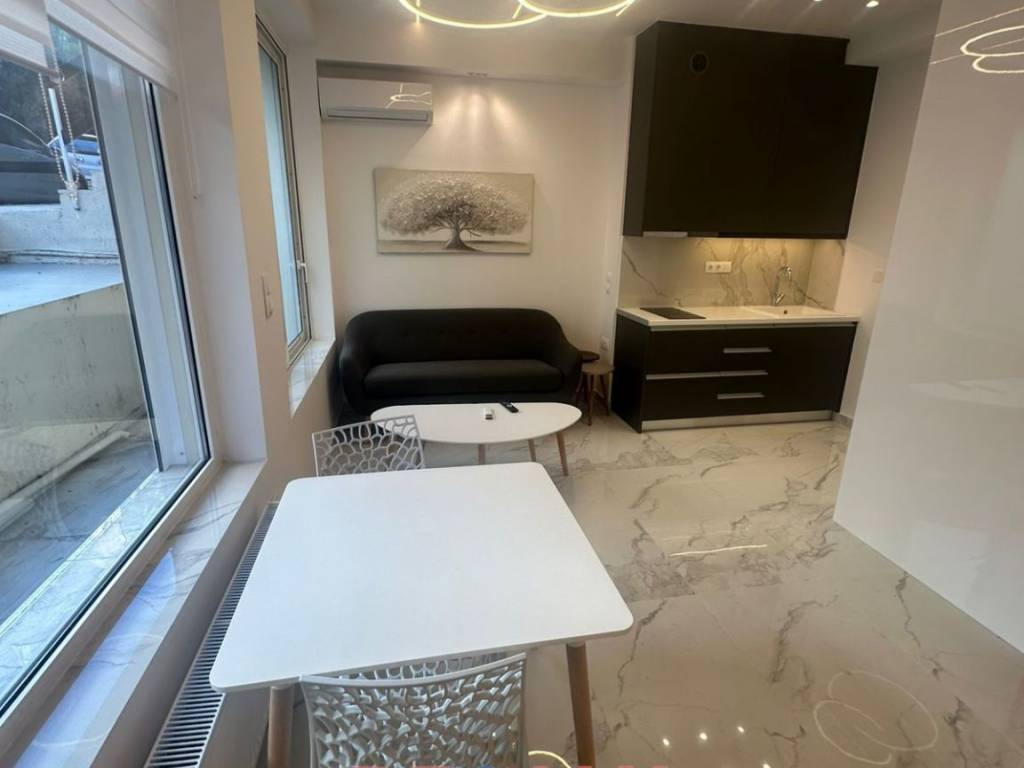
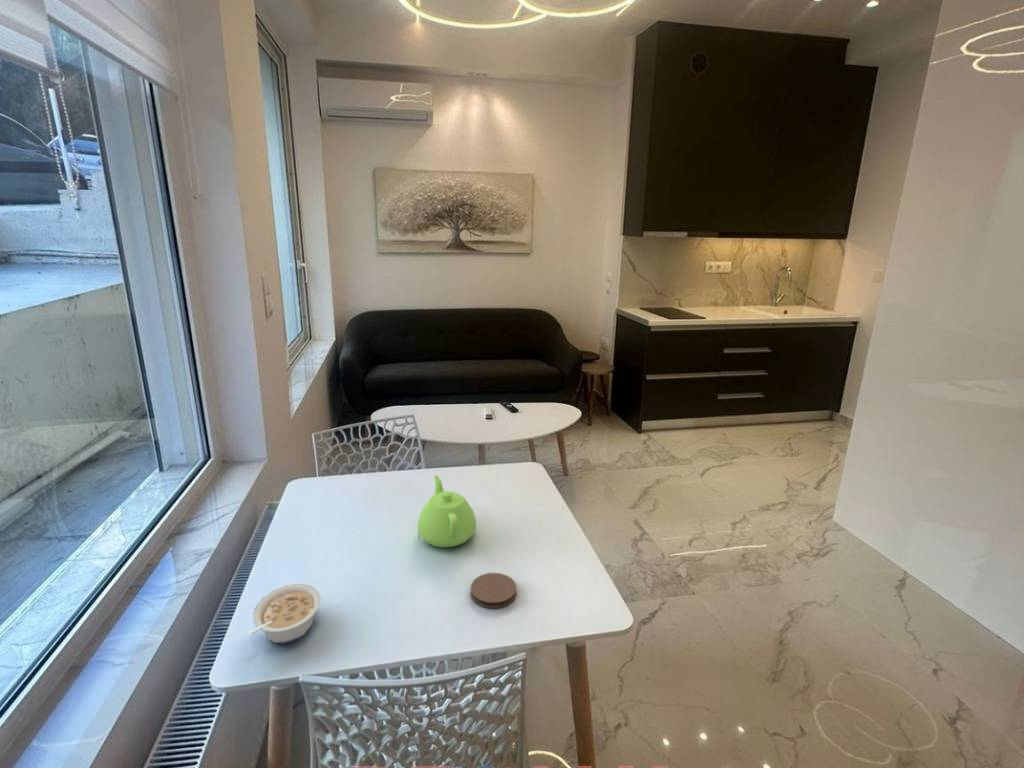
+ coaster [470,572,517,609]
+ teapot [417,474,477,548]
+ legume [244,583,322,644]
